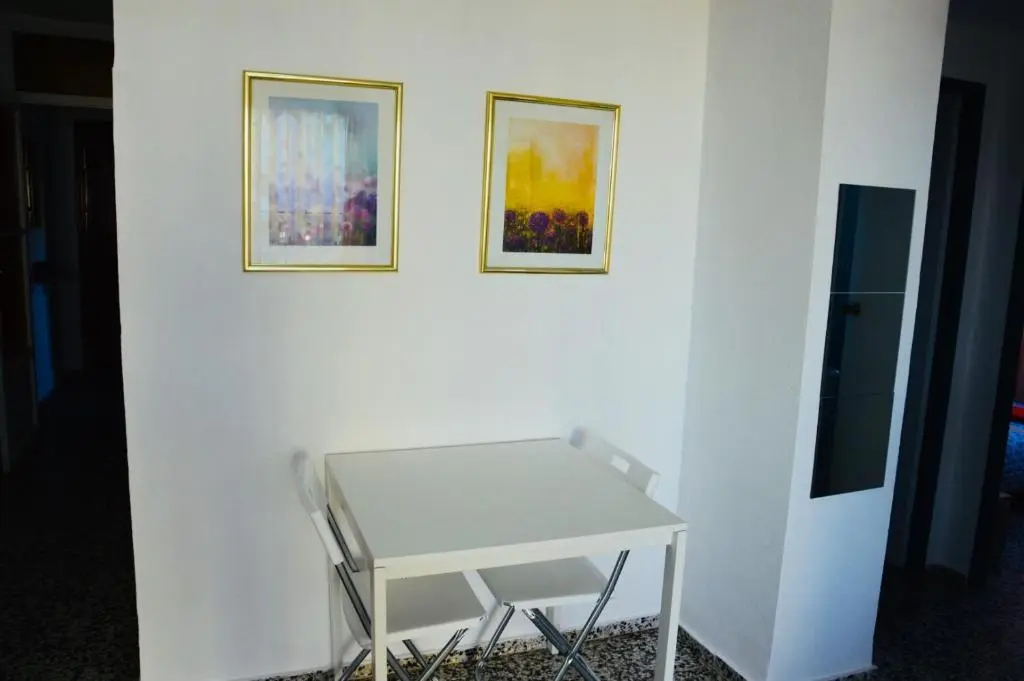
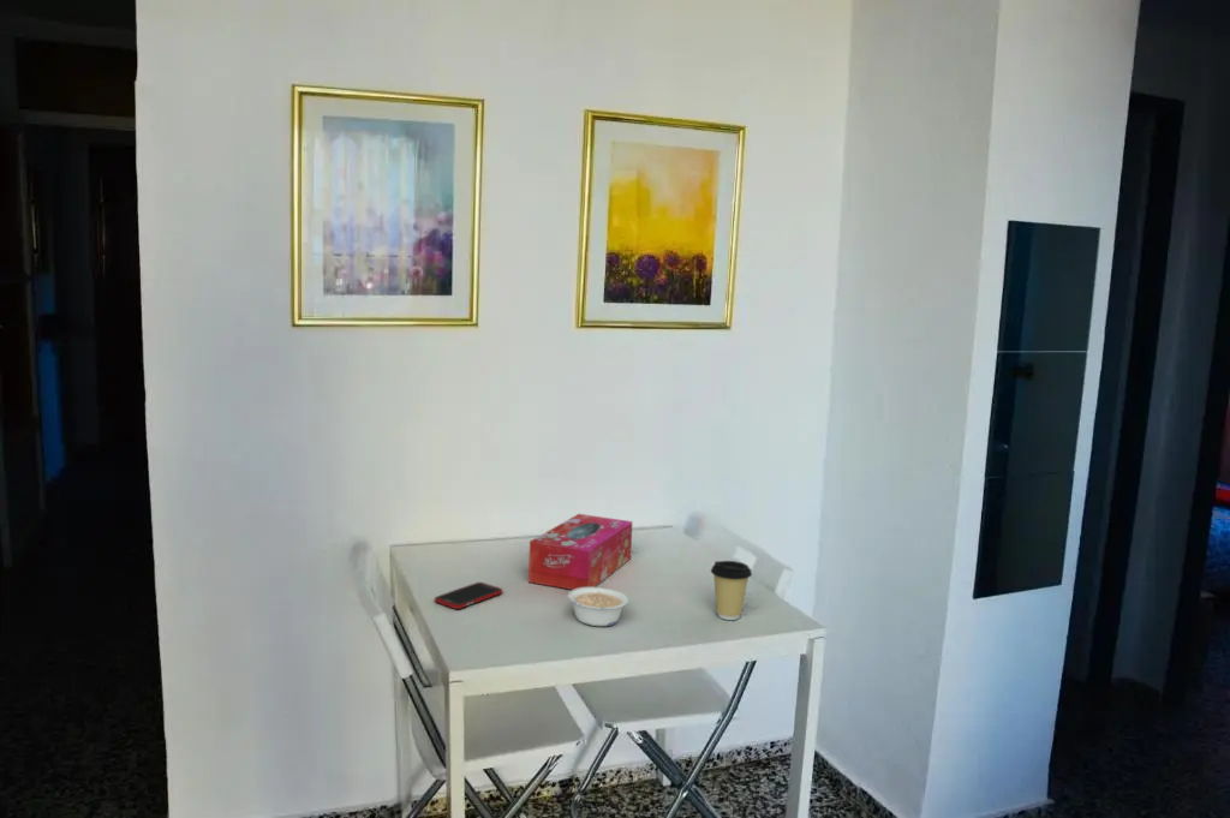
+ cell phone [434,581,503,610]
+ legume [567,586,629,627]
+ tissue box [527,513,633,591]
+ coffee cup [710,560,753,621]
